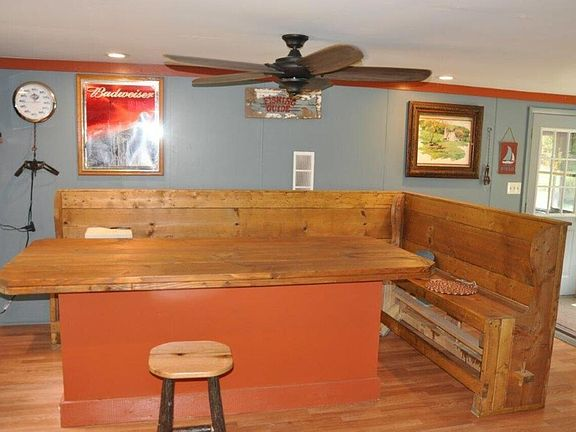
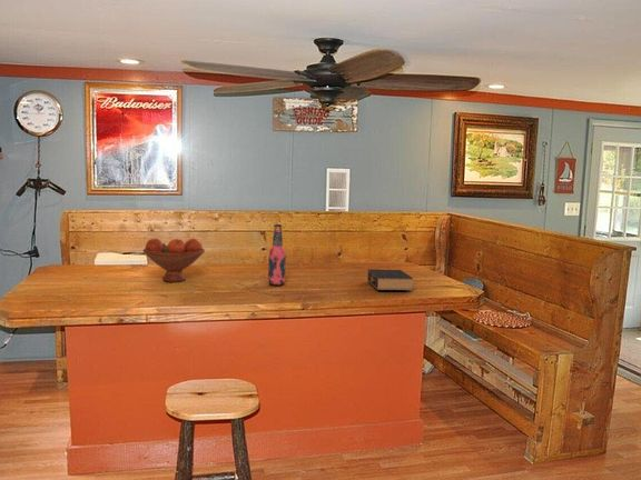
+ fruit bowl [142,238,206,283]
+ book [366,269,414,292]
+ alcohol [267,223,287,287]
